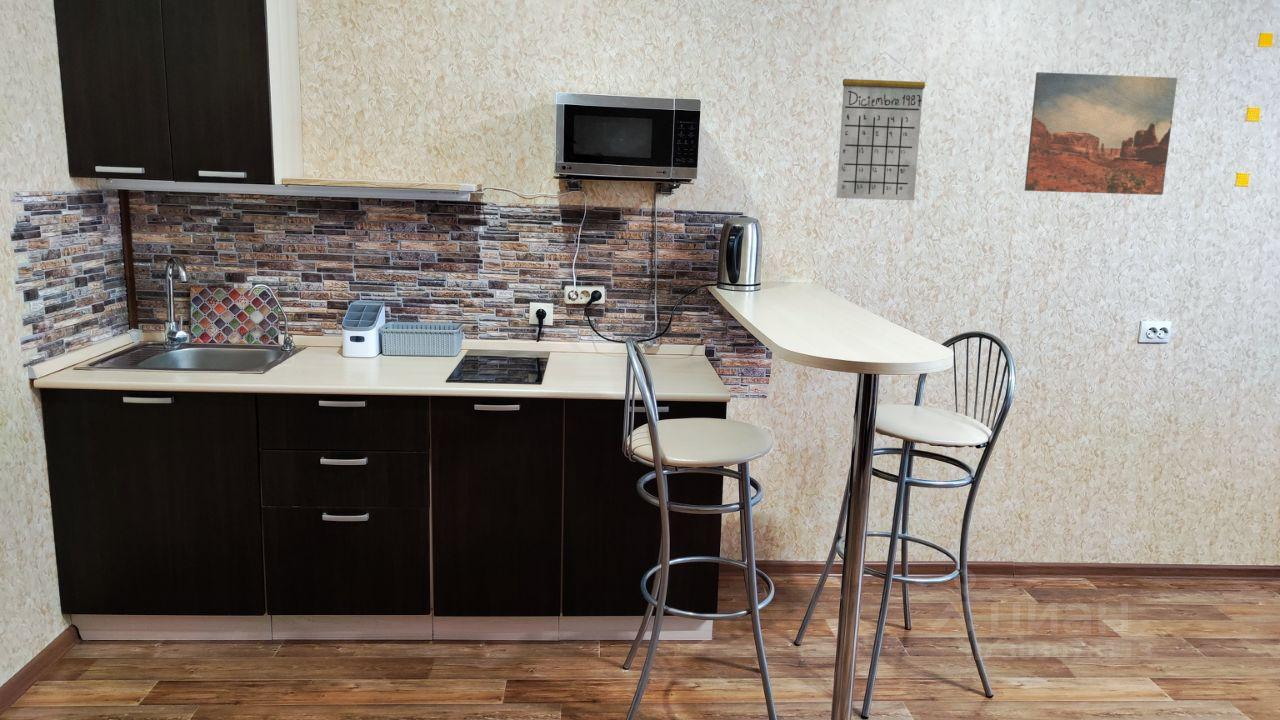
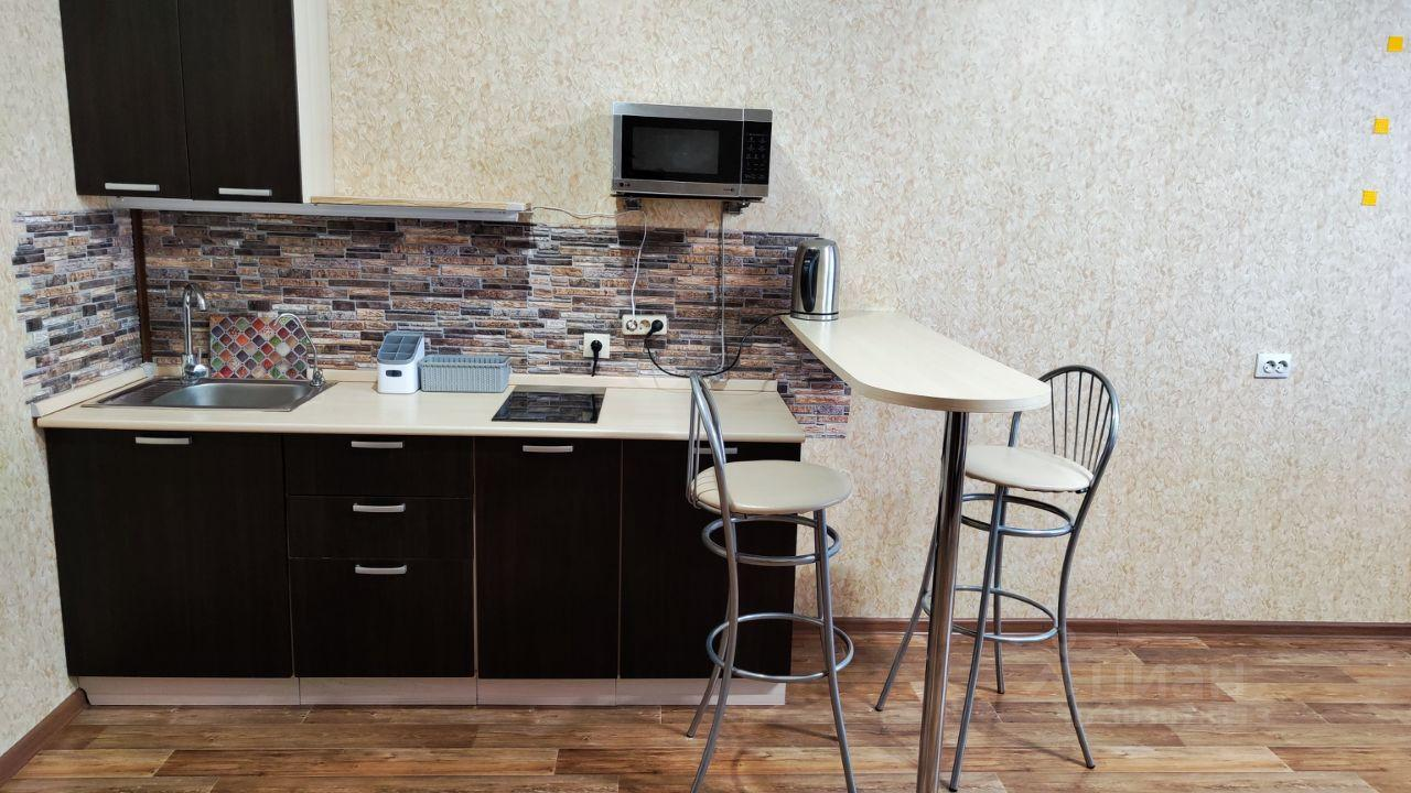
- wall art [1024,71,1178,196]
- calendar [835,51,926,201]
